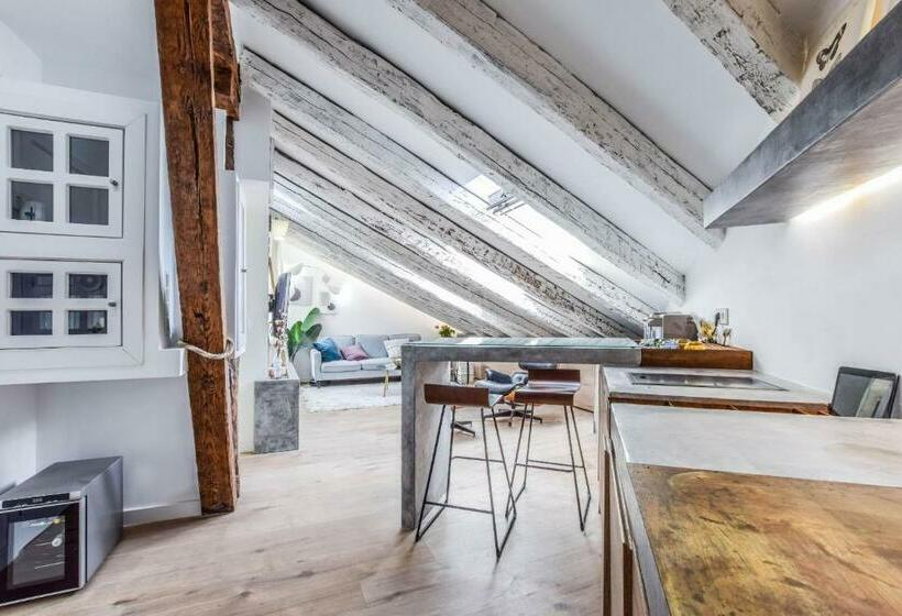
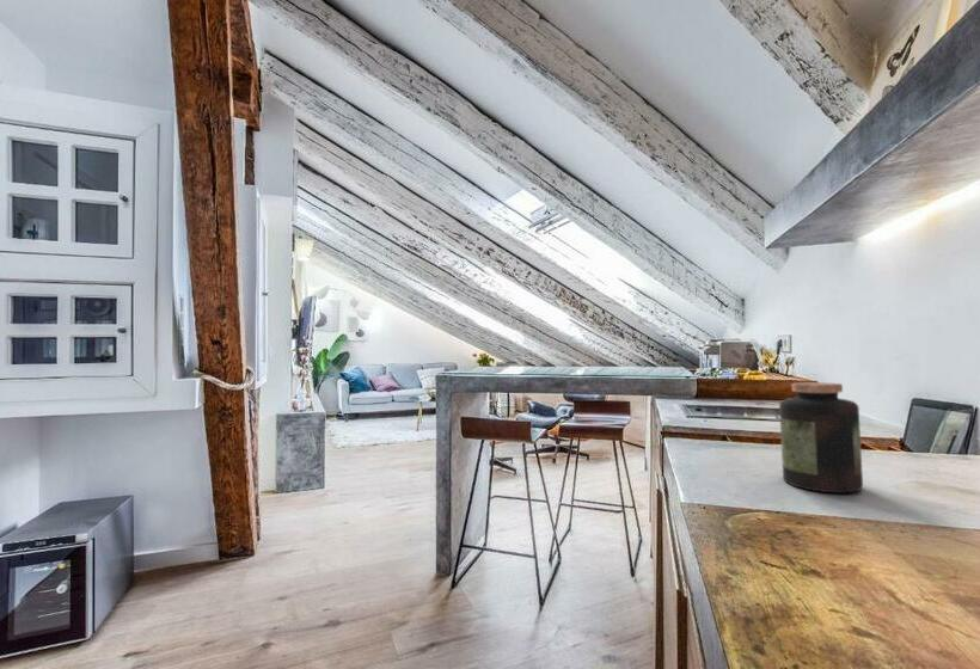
+ jar [778,381,864,495]
